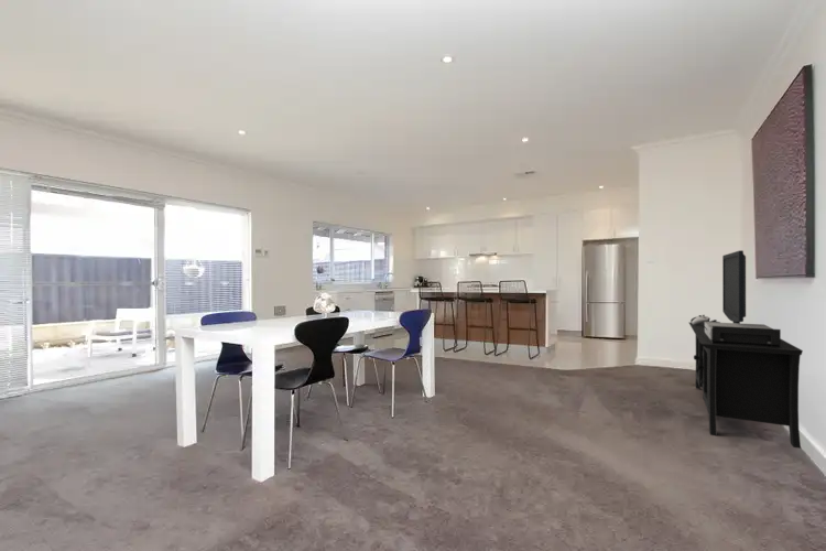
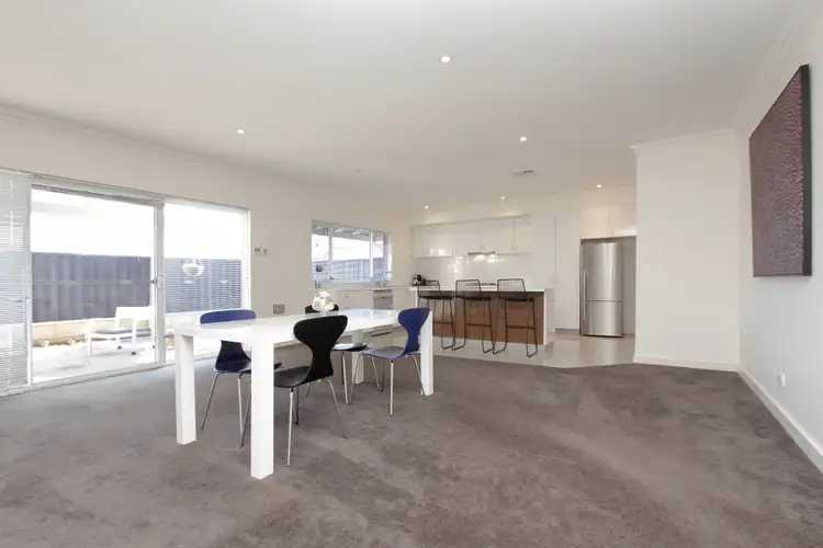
- media console [687,249,804,450]
